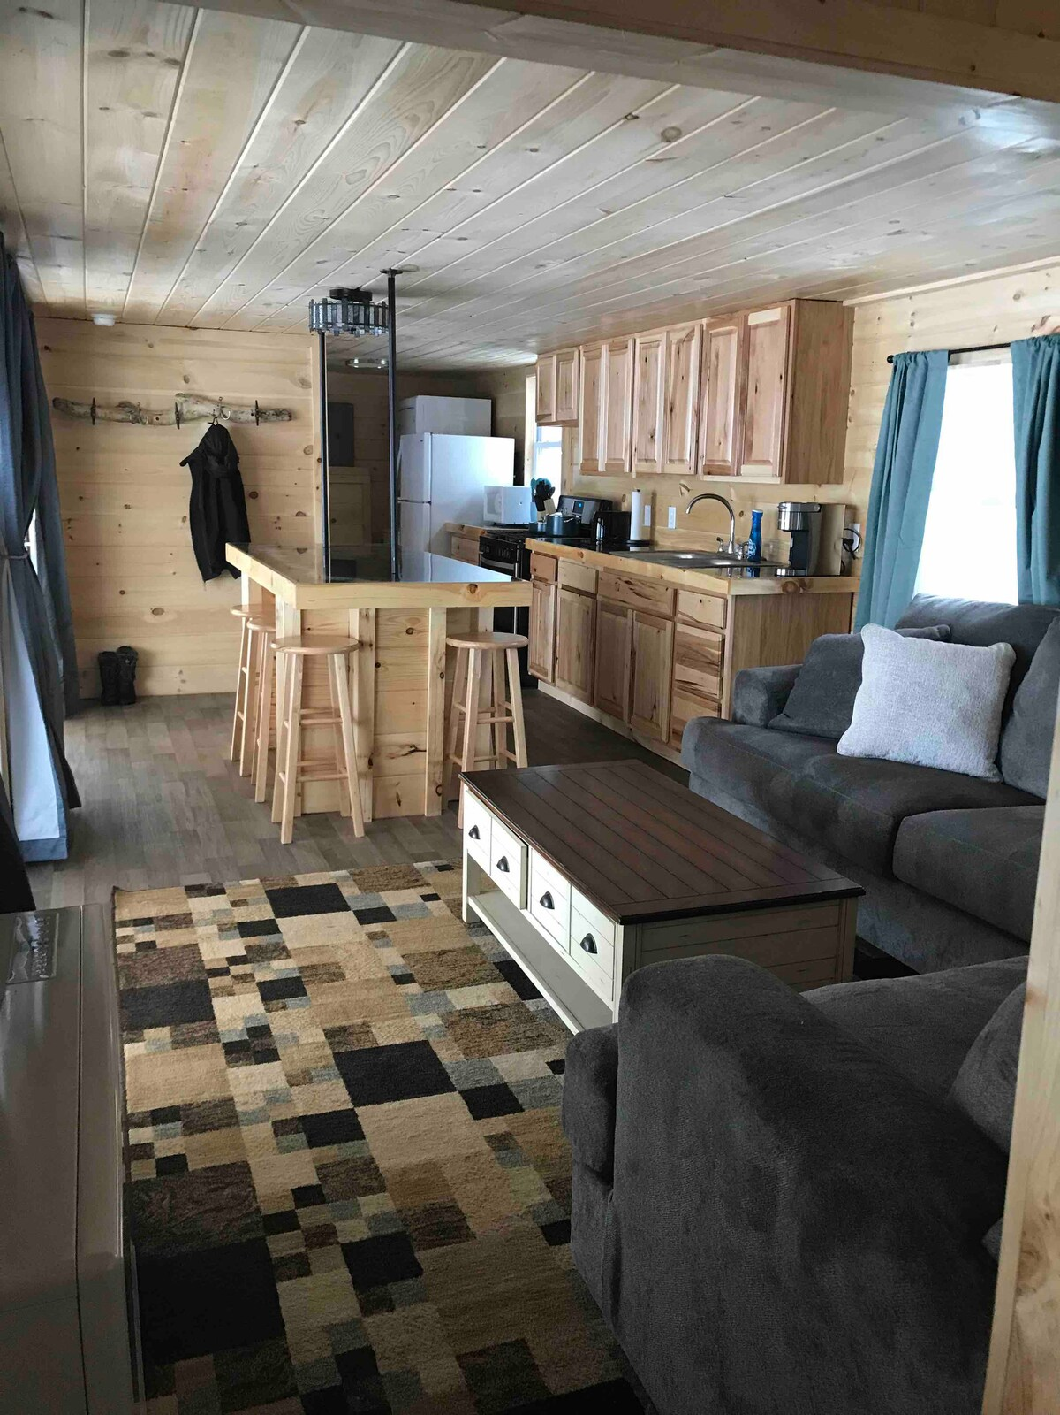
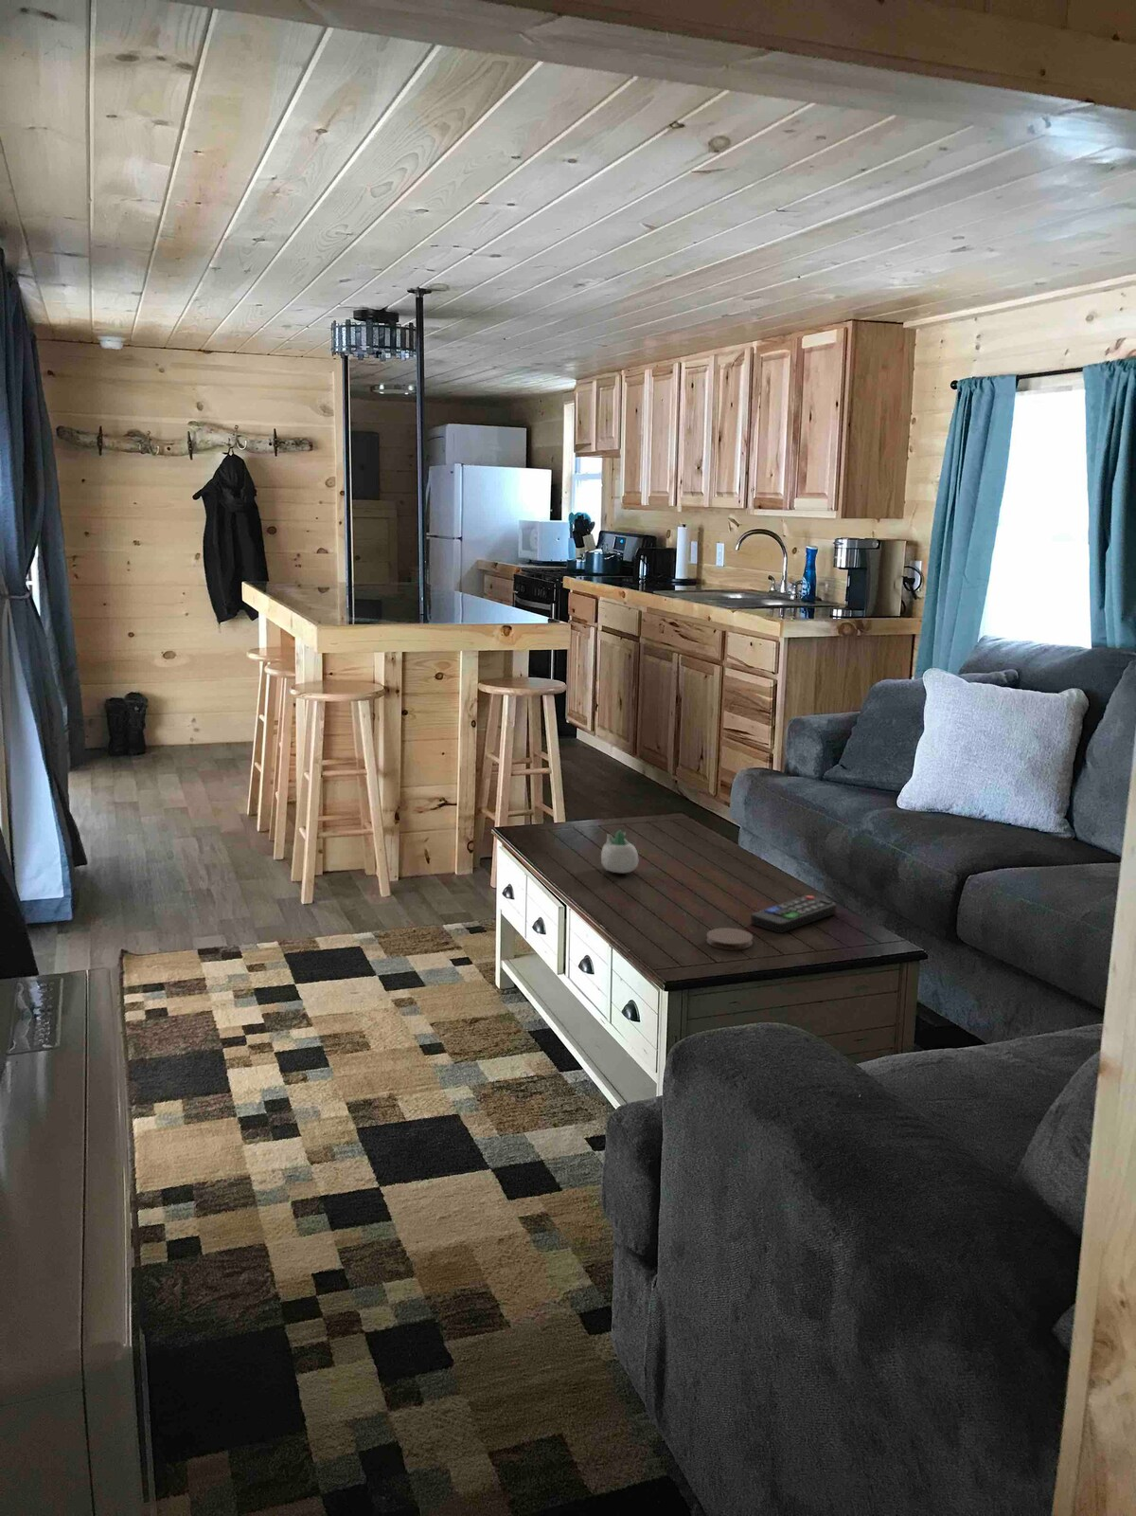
+ coaster [705,926,753,950]
+ succulent planter [600,830,640,875]
+ remote control [749,894,836,935]
